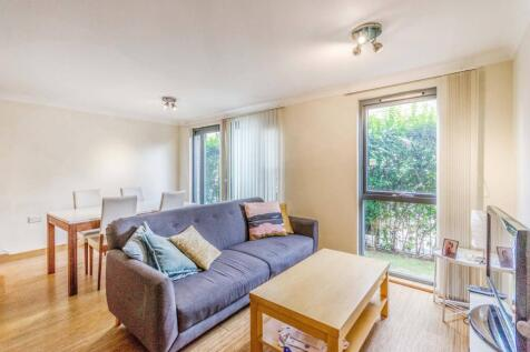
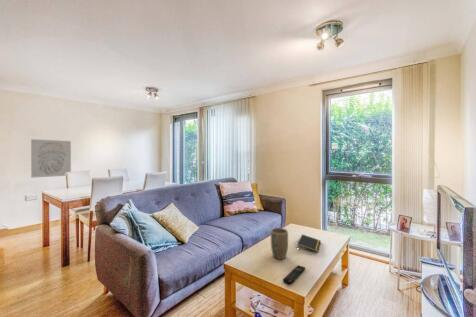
+ plant pot [270,227,289,260]
+ wall art [30,138,72,179]
+ remote control [282,264,306,285]
+ notepad [296,233,322,253]
